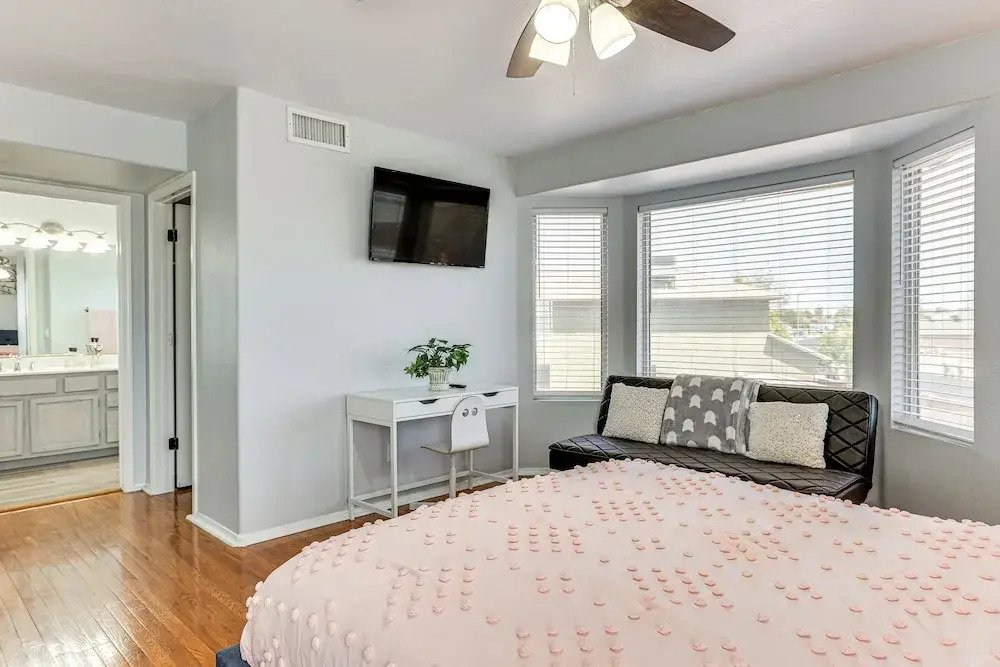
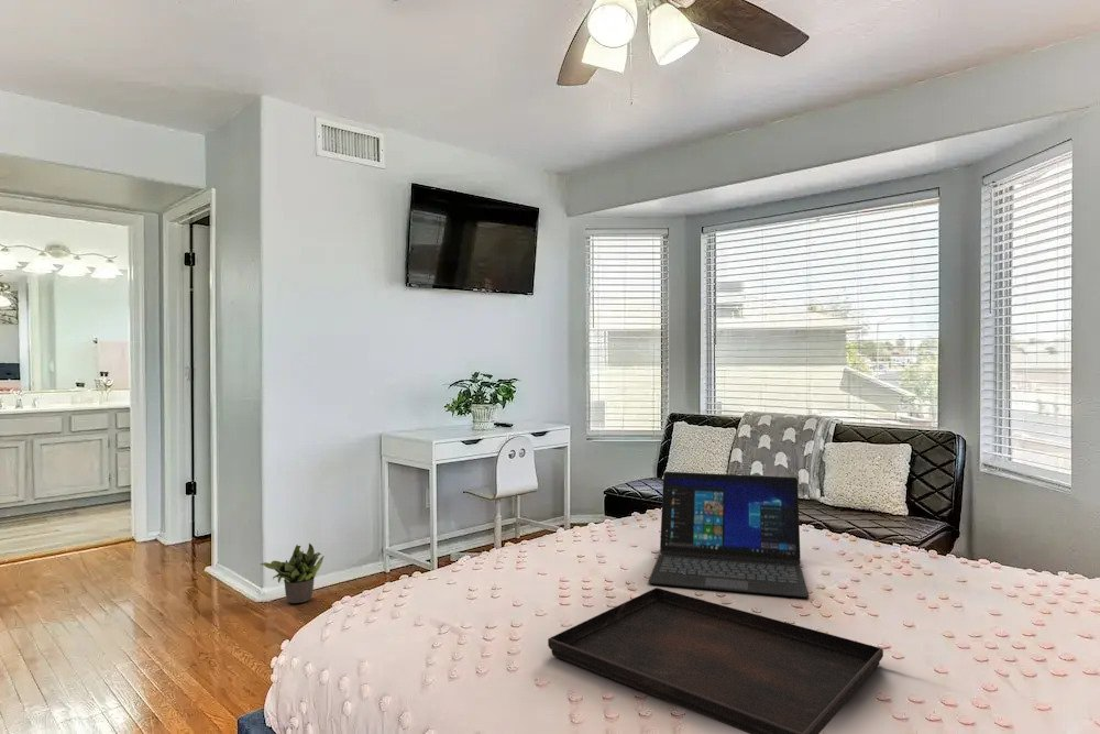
+ laptop [647,471,810,599]
+ serving tray [547,587,884,734]
+ potted plant [260,543,326,604]
